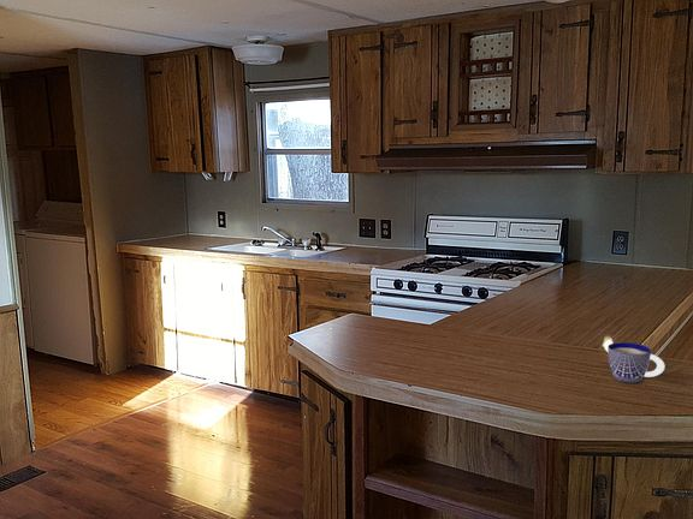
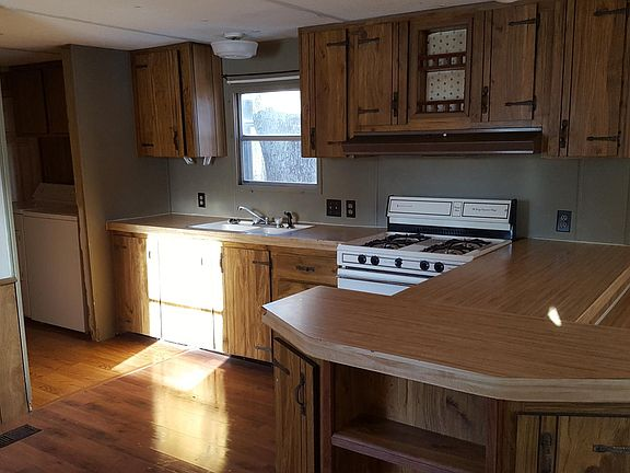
- cup [606,341,665,384]
